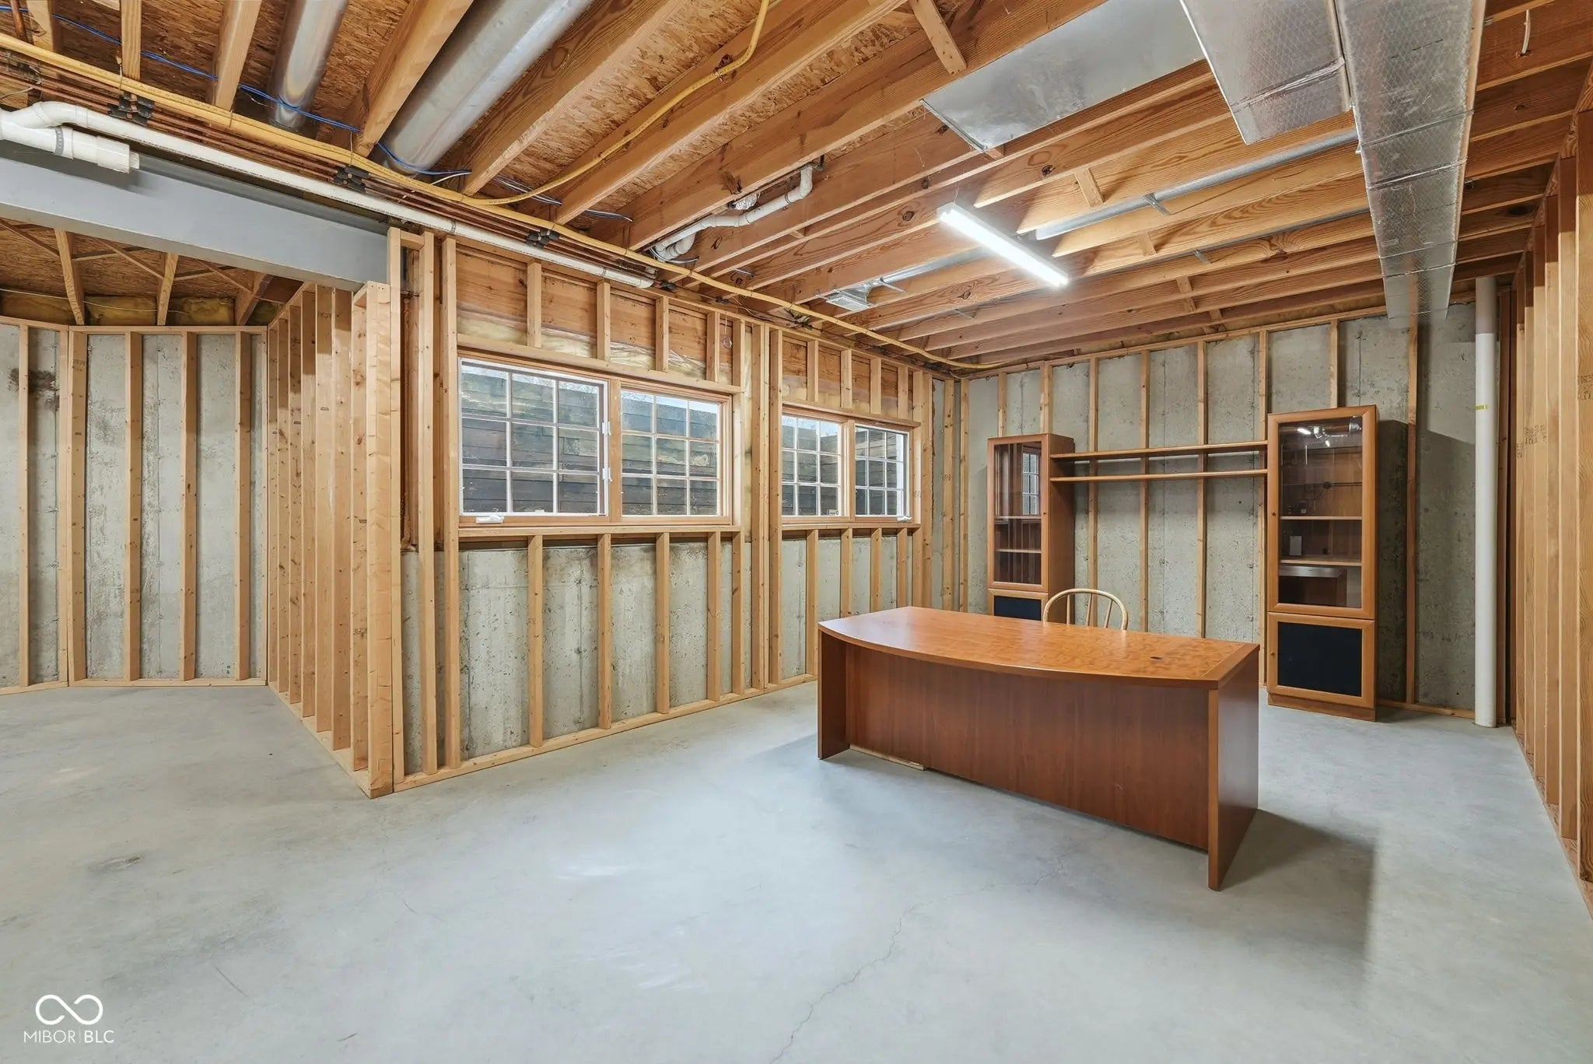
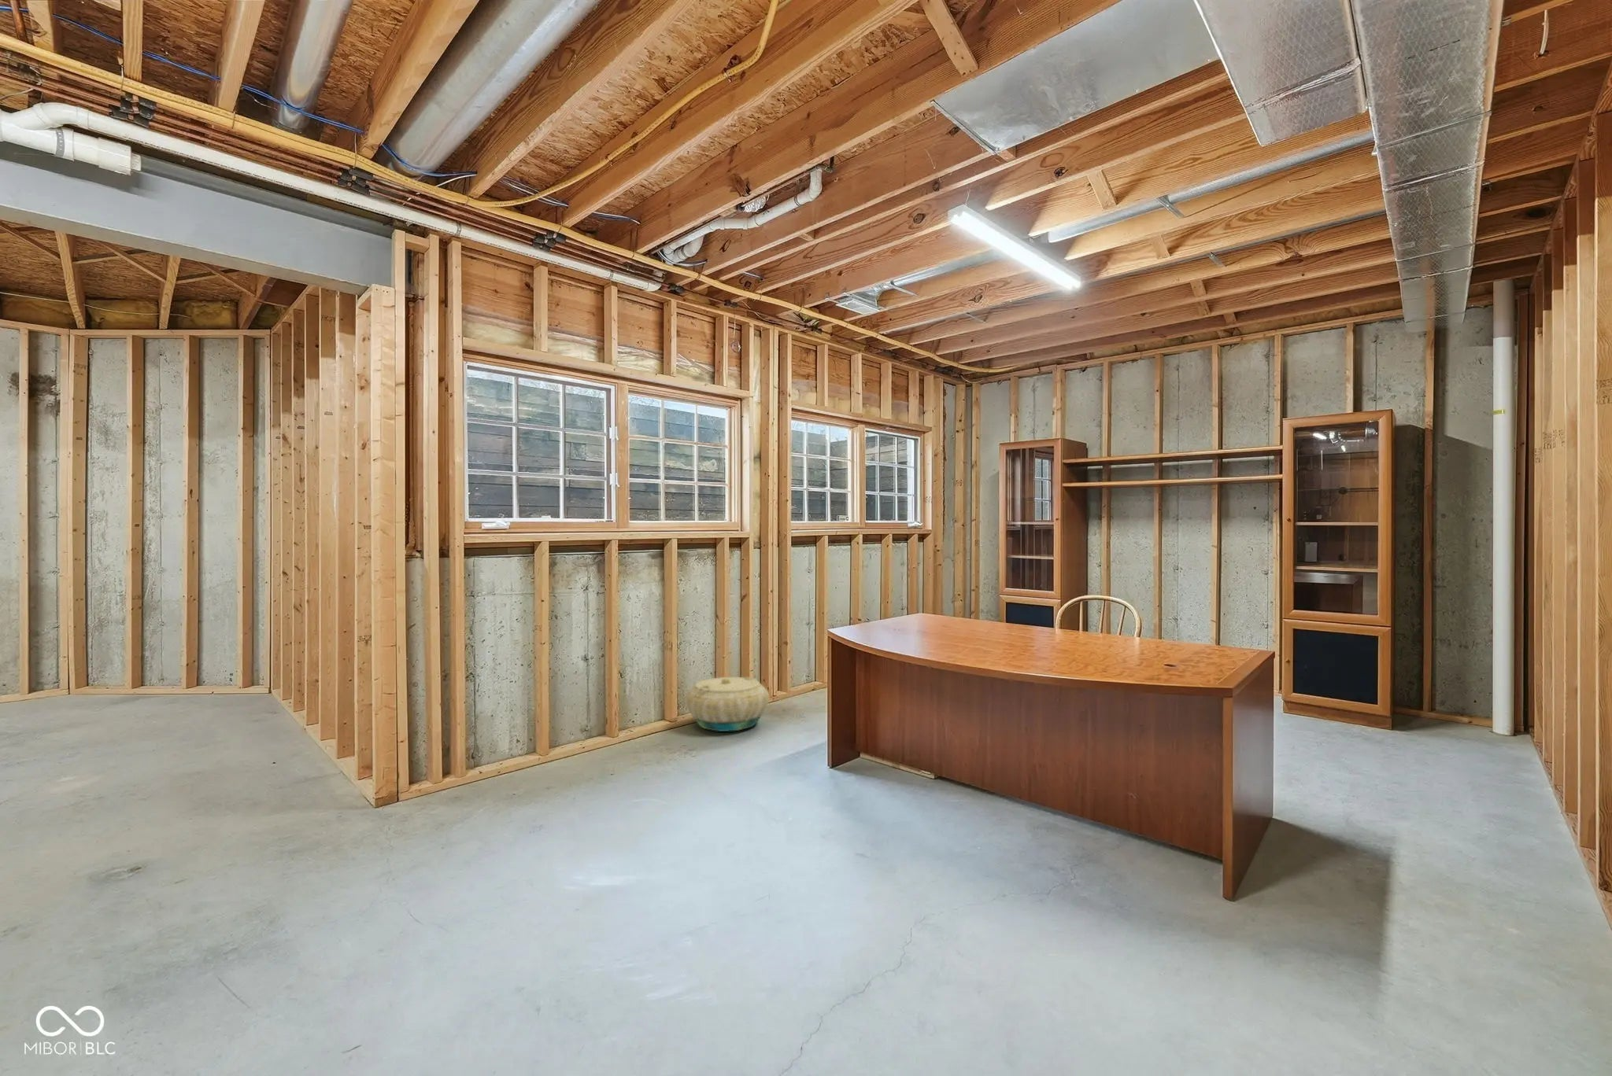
+ basket [685,676,770,733]
